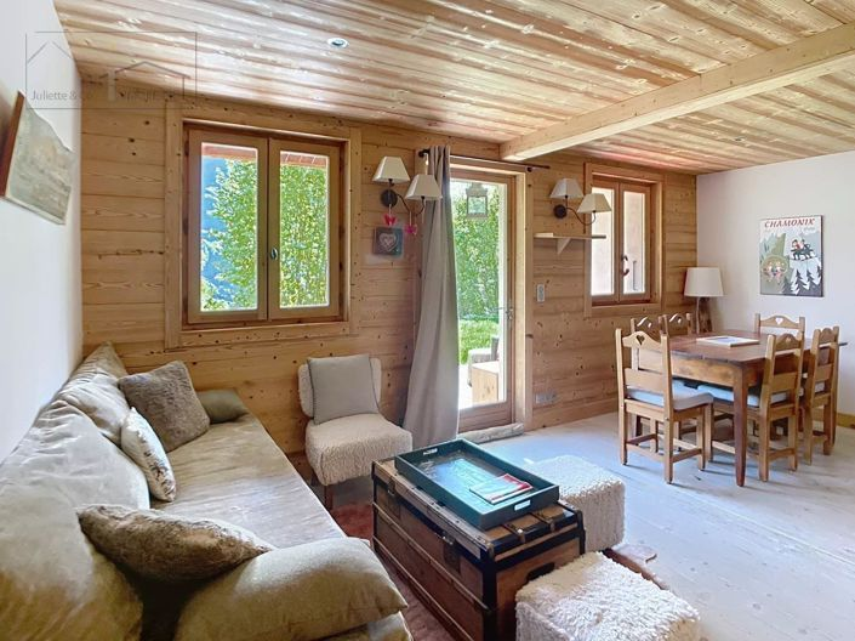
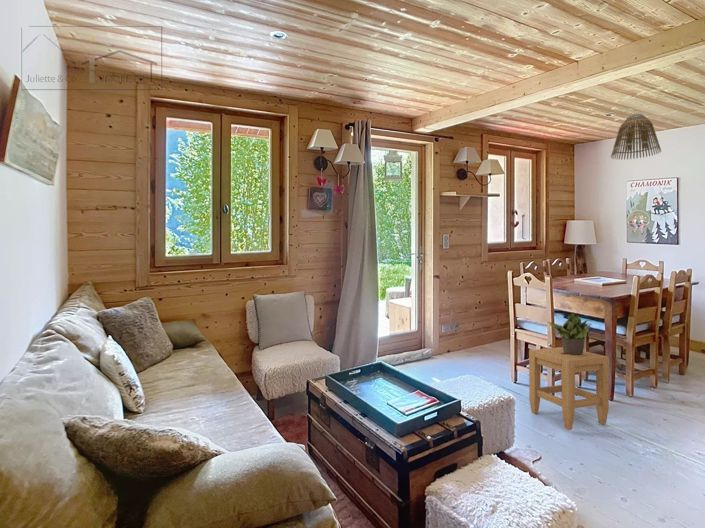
+ potted plant [547,311,593,354]
+ lamp shade [610,113,662,161]
+ stool [528,346,610,431]
